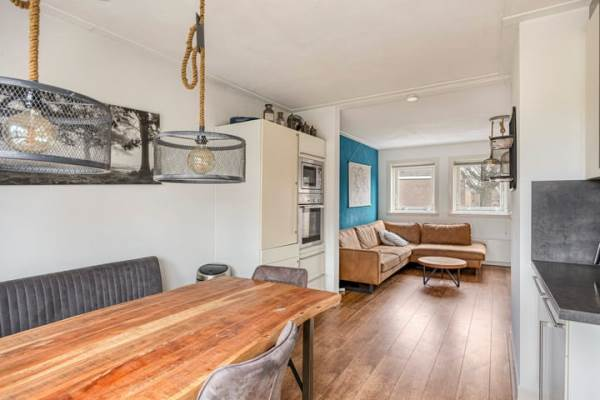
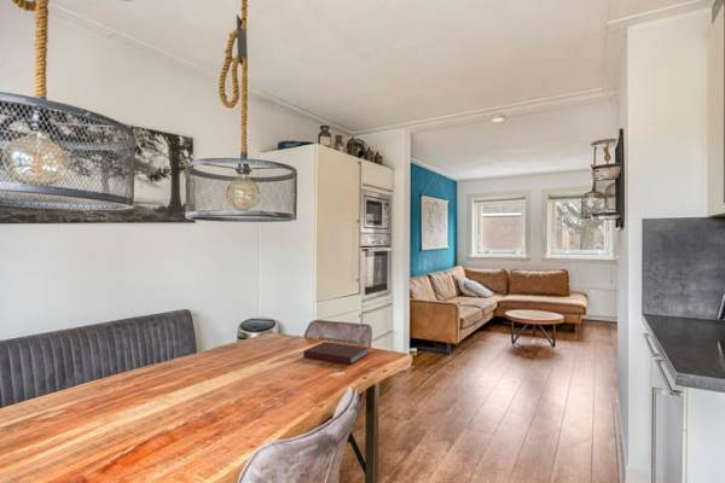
+ notebook [302,341,369,366]
